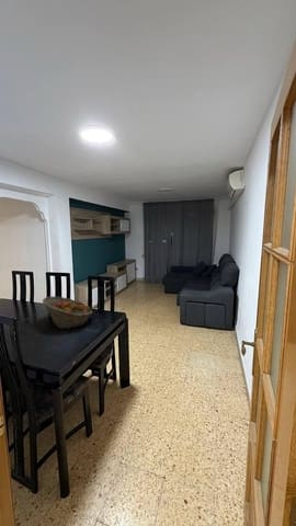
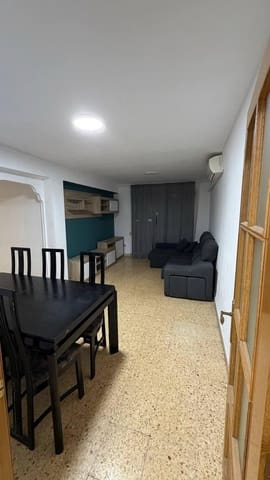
- fruit basket [41,295,93,330]
